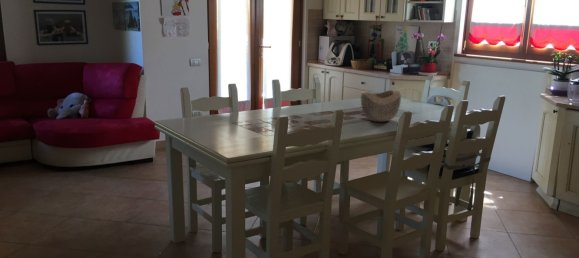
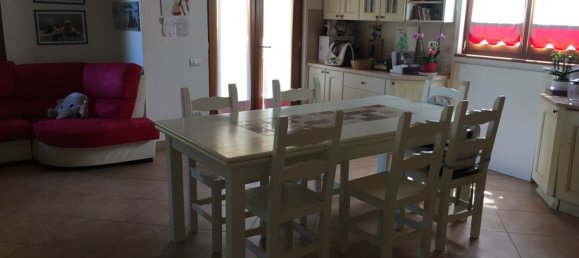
- decorative bowl [360,89,402,122]
